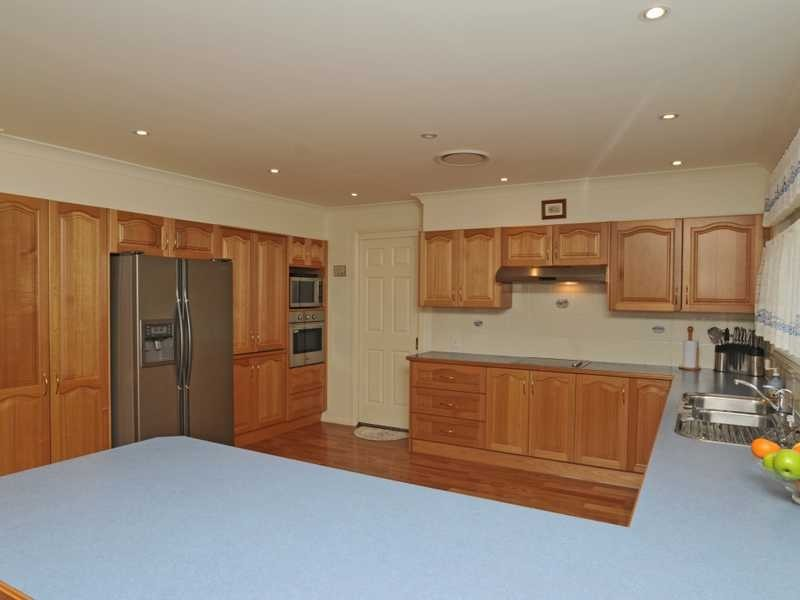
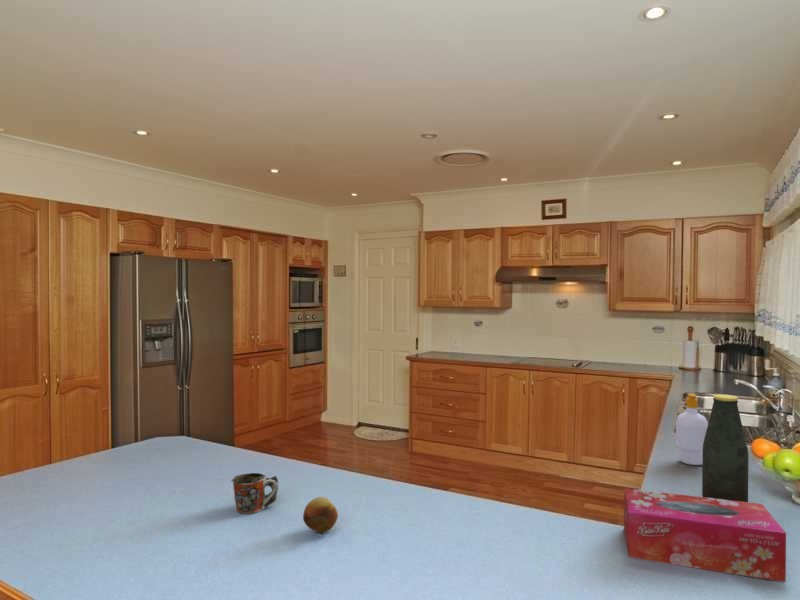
+ tissue box [623,487,787,583]
+ soap bottle [675,393,708,466]
+ bottle [701,393,749,503]
+ fruit [302,496,339,534]
+ mug [230,472,280,515]
